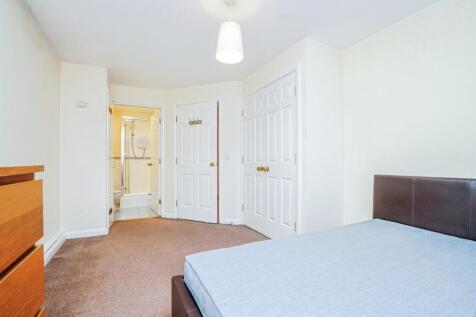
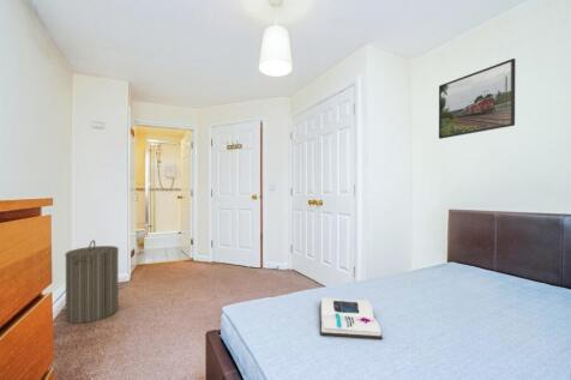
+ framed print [438,58,517,140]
+ book [319,296,383,340]
+ laundry hamper [64,239,120,325]
